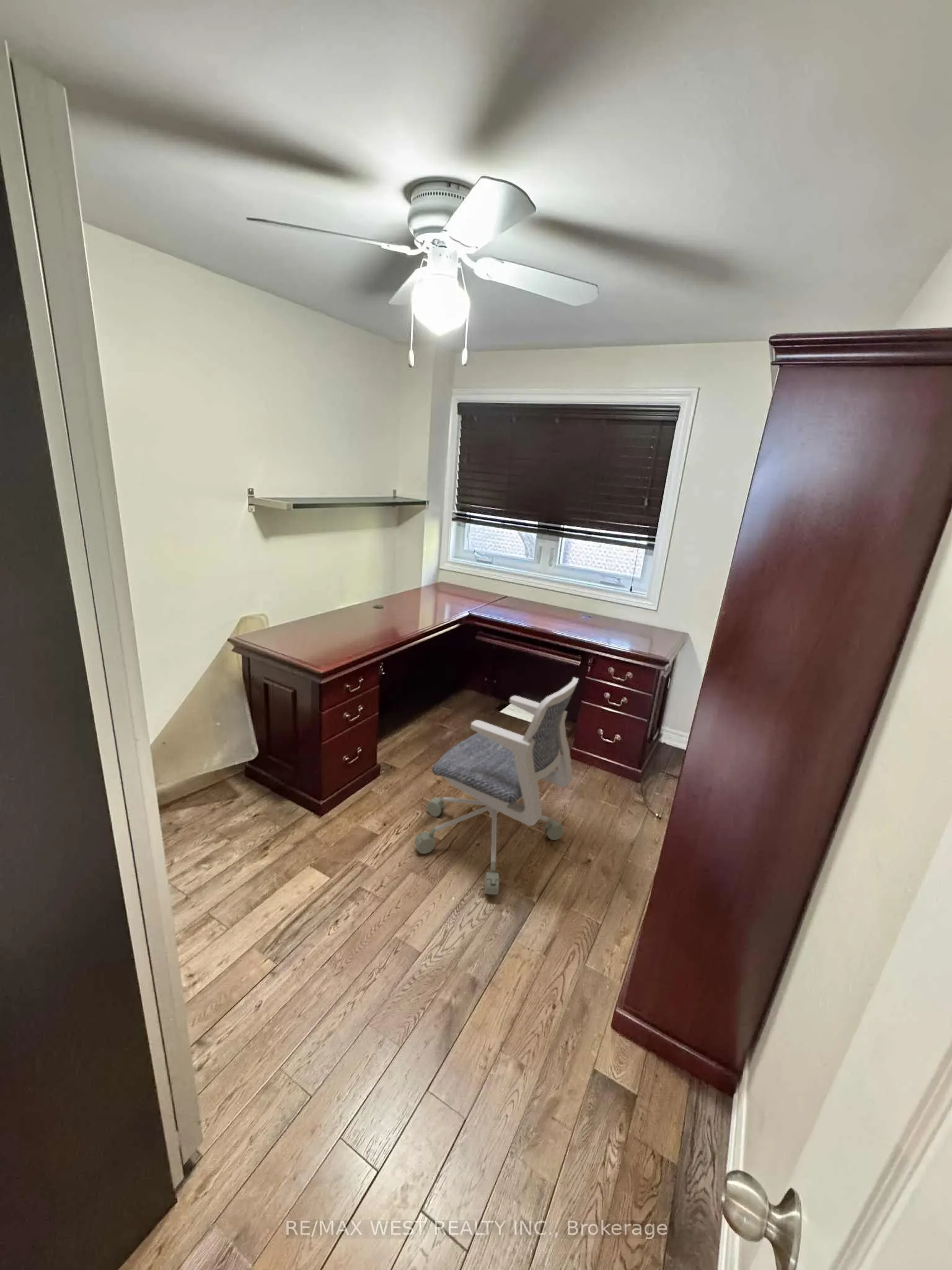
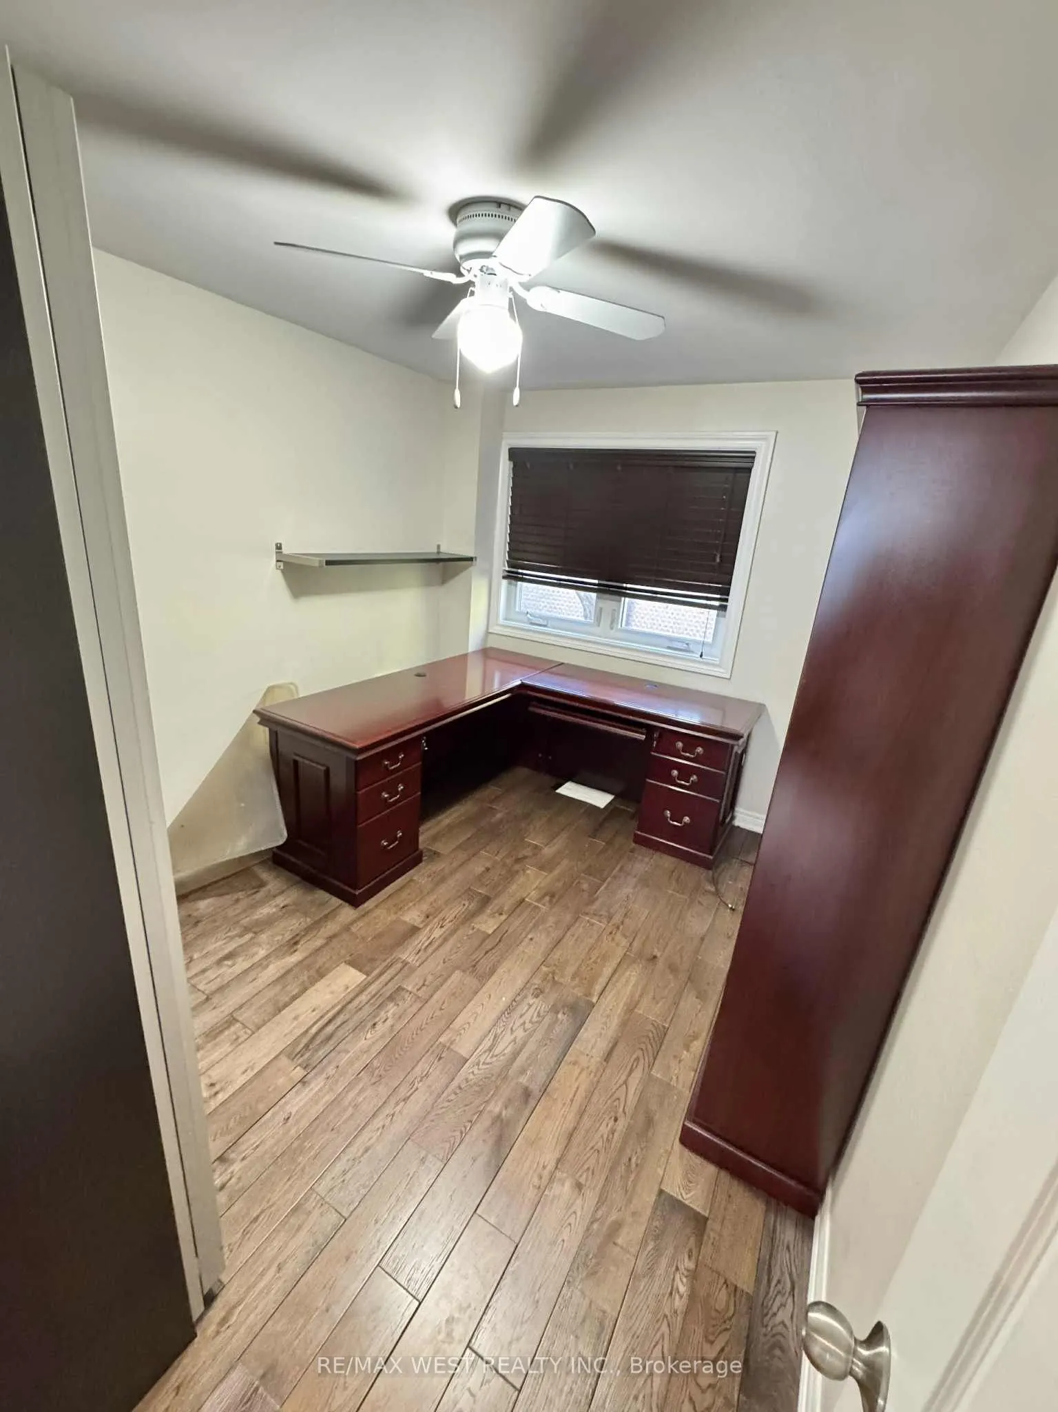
- office chair [414,677,580,895]
